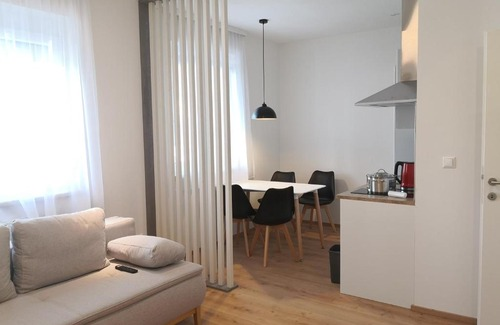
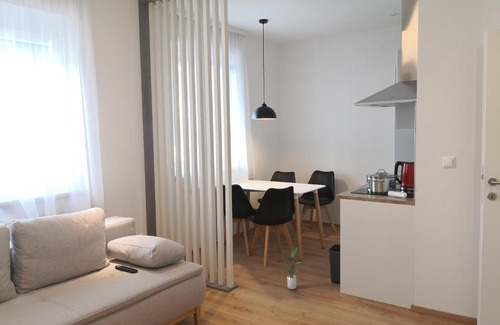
+ potted plant [281,247,302,290]
